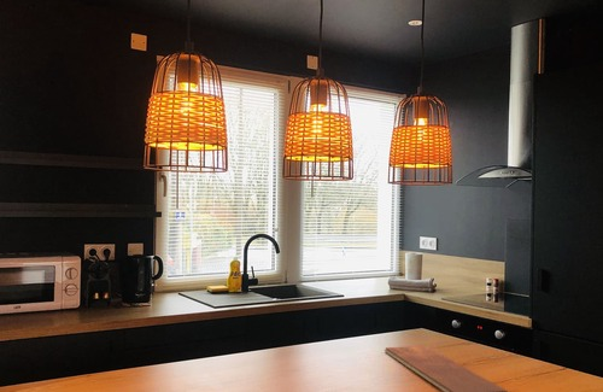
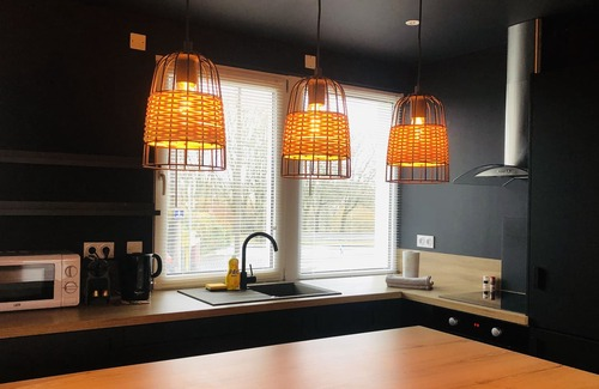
- chopping board [384,345,509,392]
